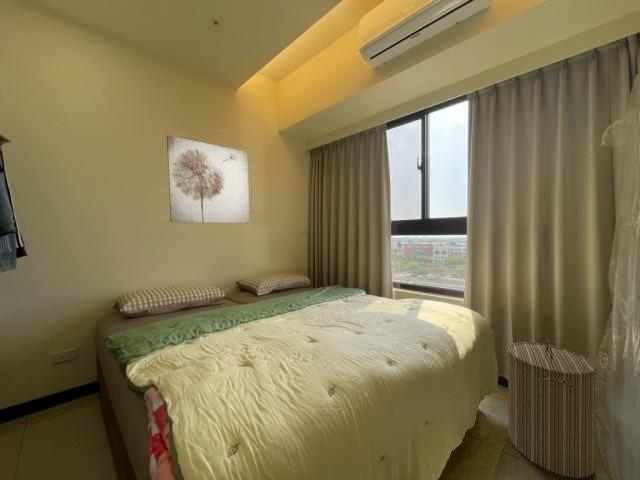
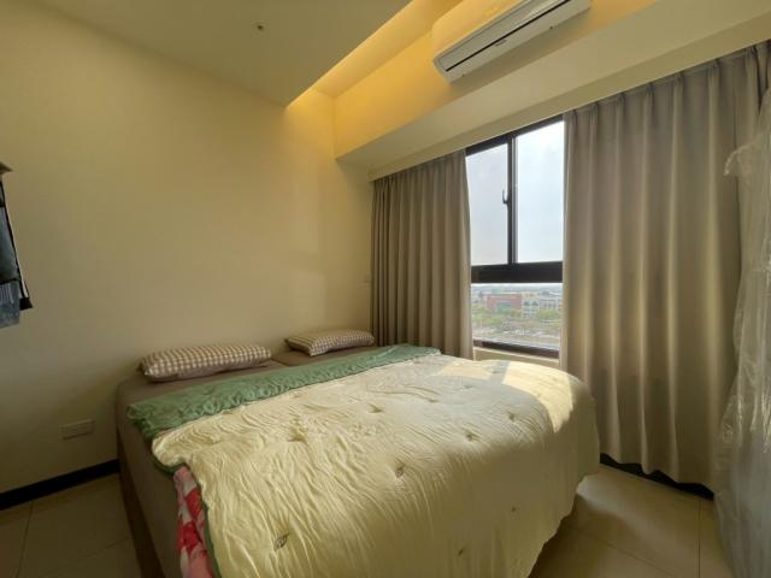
- wall art [166,135,251,224]
- laundry hamper [507,339,598,479]
